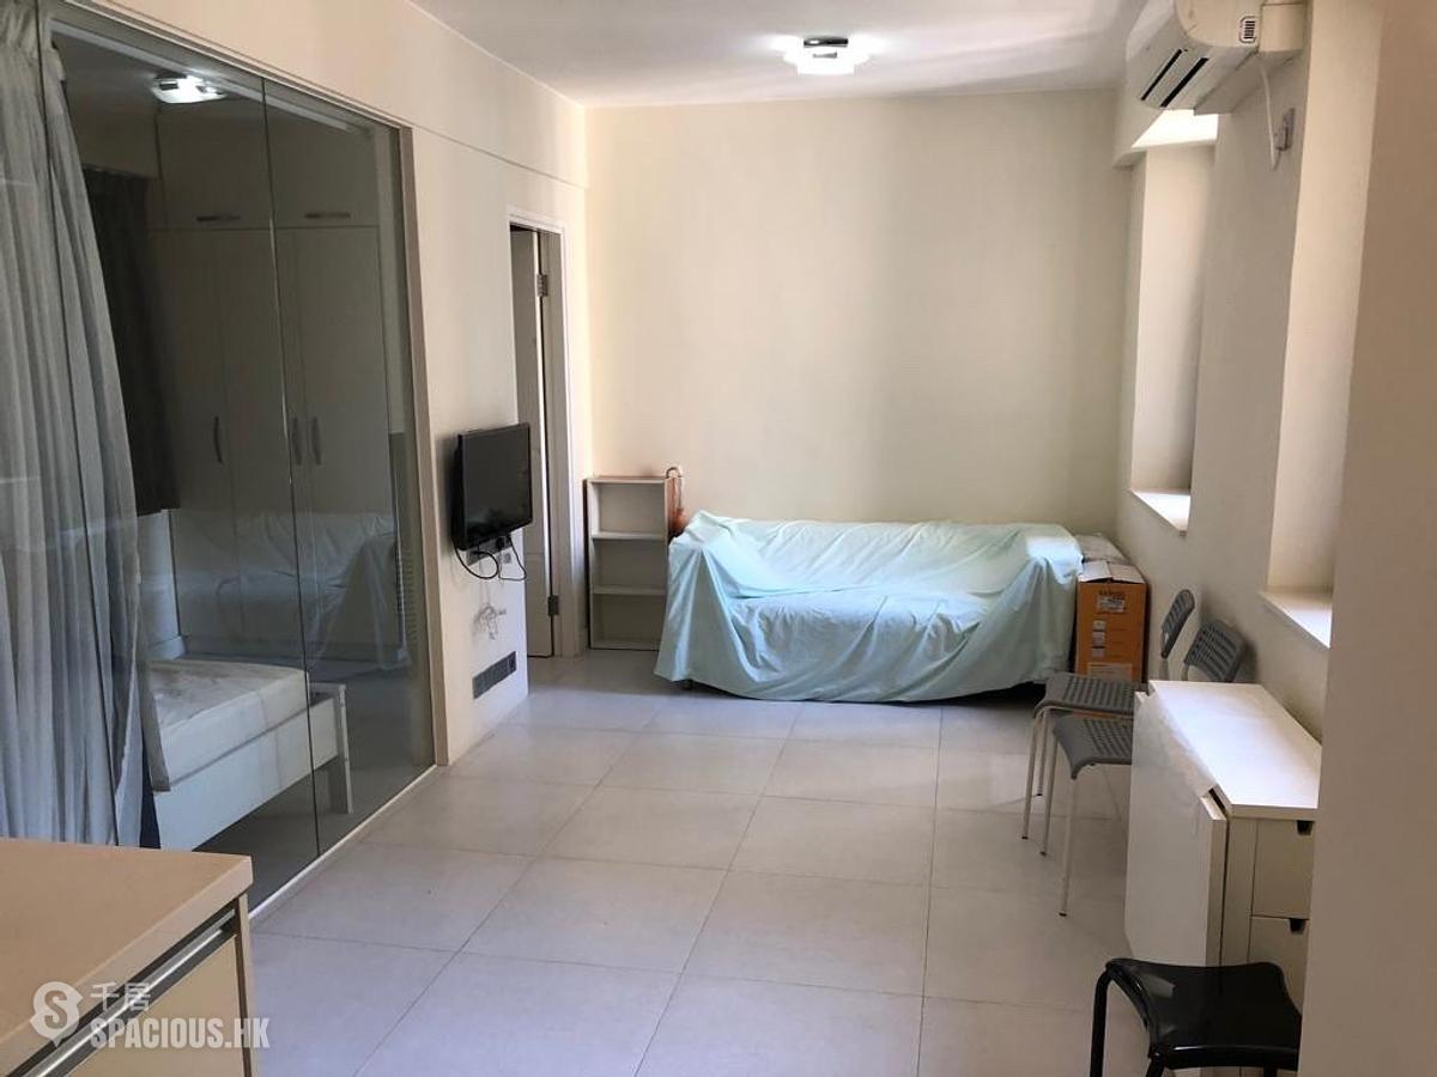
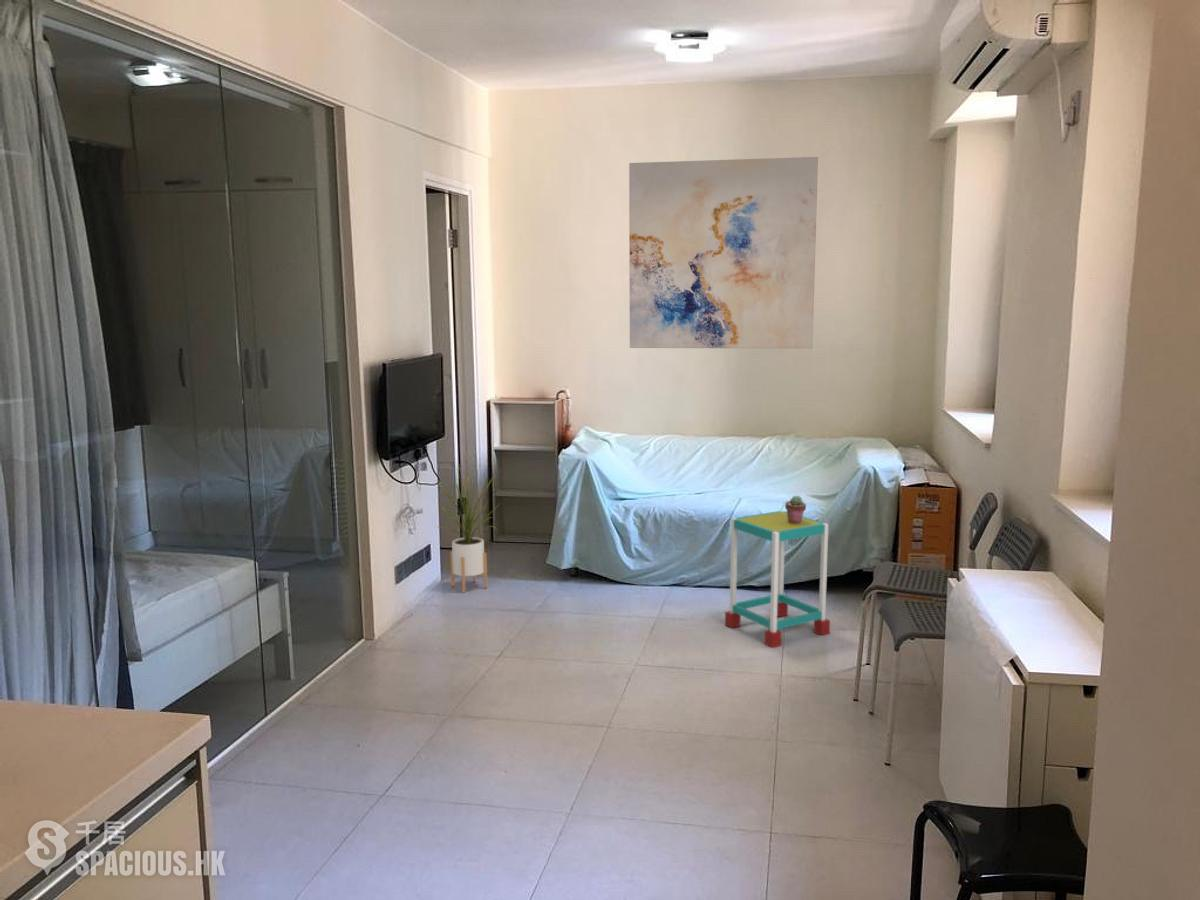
+ potted succulent [784,495,807,524]
+ house plant [436,462,501,594]
+ wall art [628,156,819,350]
+ side table [724,510,831,649]
